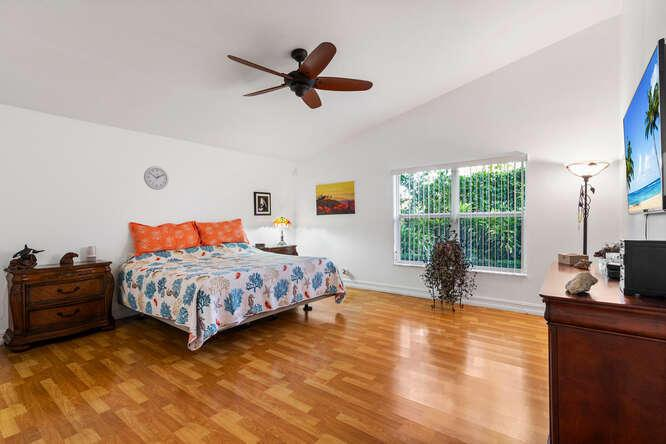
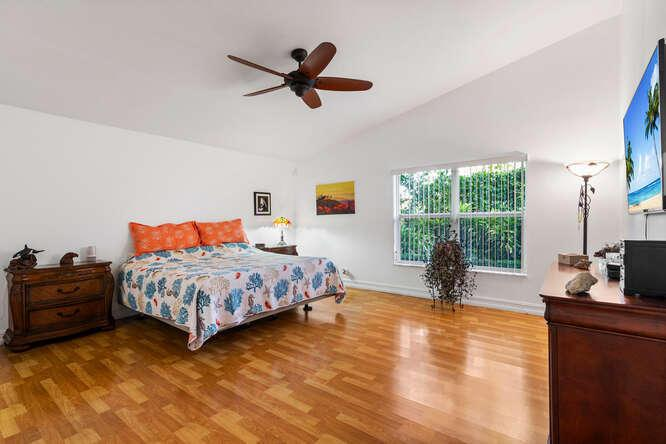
- wall clock [143,165,169,191]
